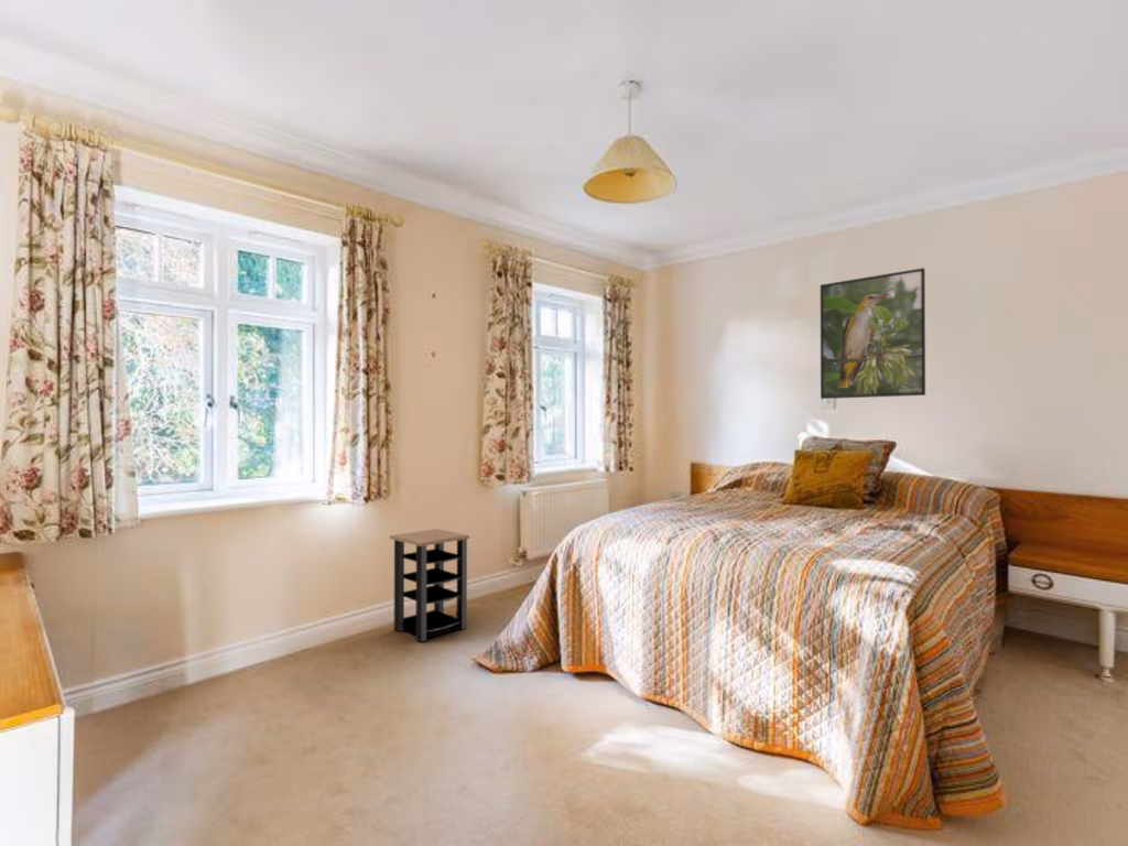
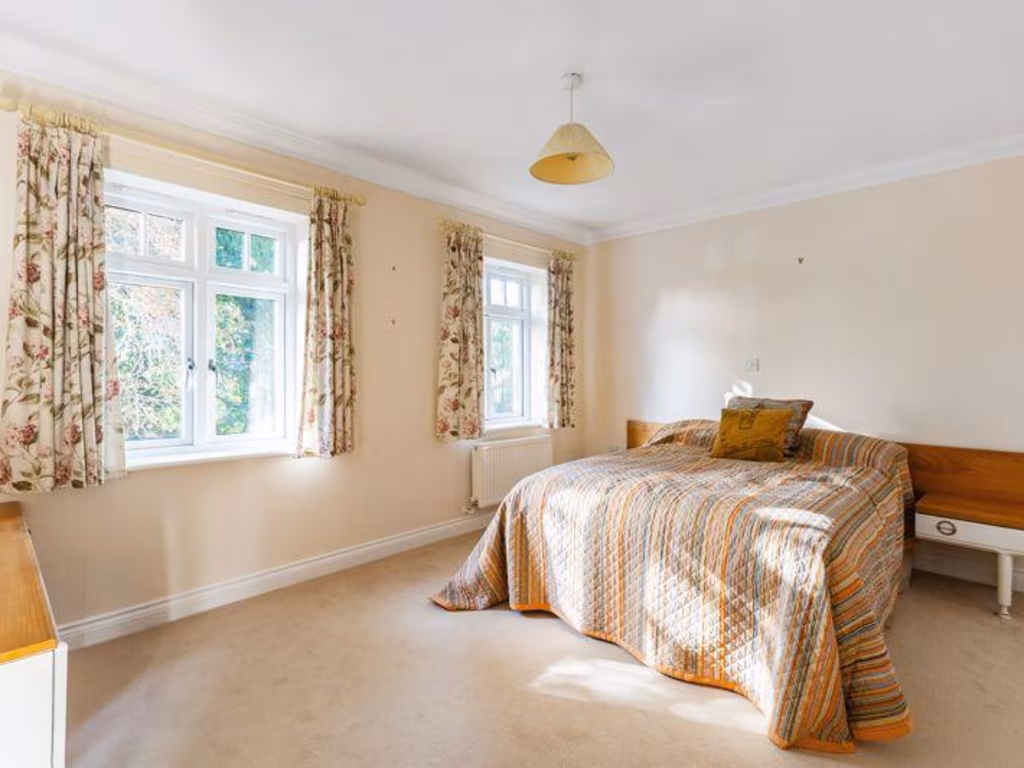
- side table [389,528,470,642]
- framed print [820,267,926,400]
